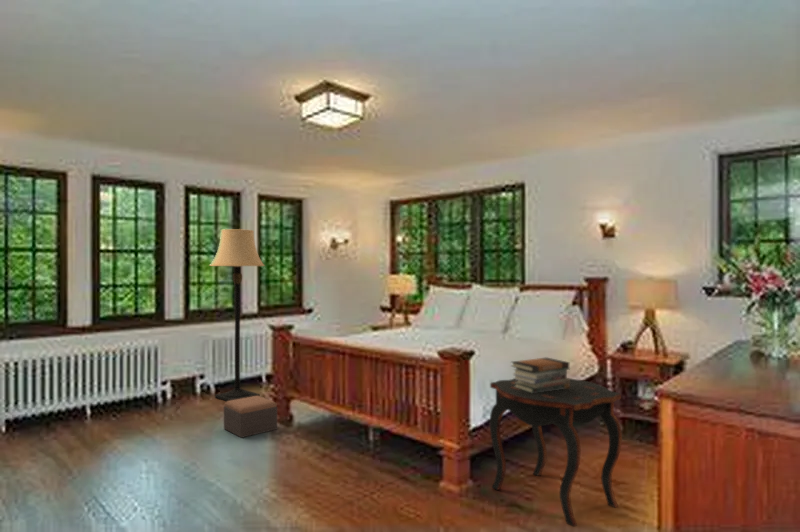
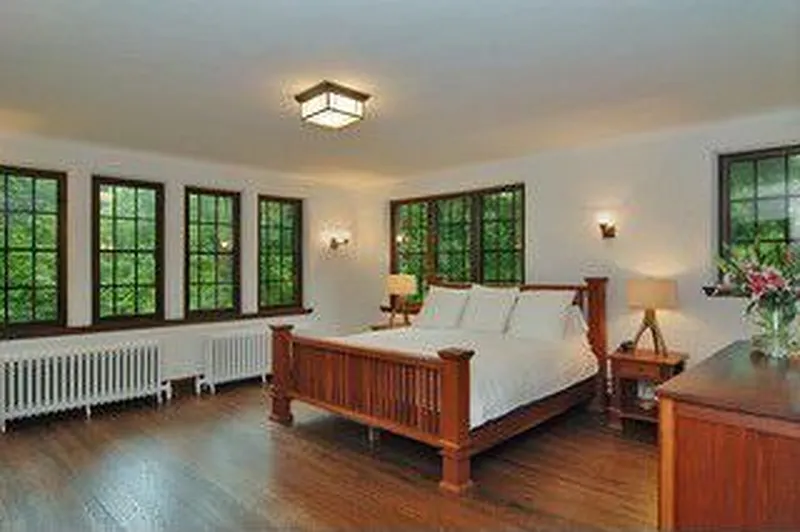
- side table [489,377,623,528]
- footstool [223,395,278,439]
- book stack [510,356,571,393]
- lamp [208,228,266,402]
